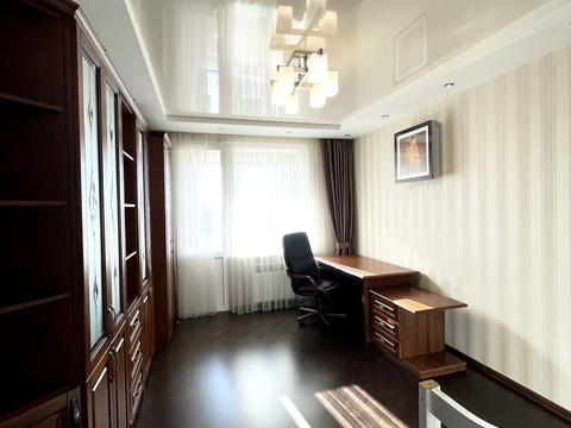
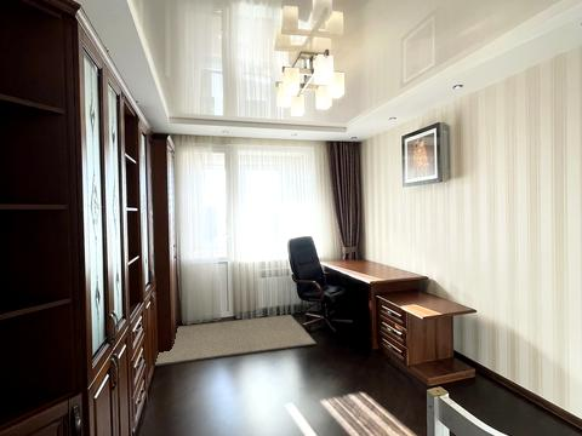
+ rug [154,314,318,367]
